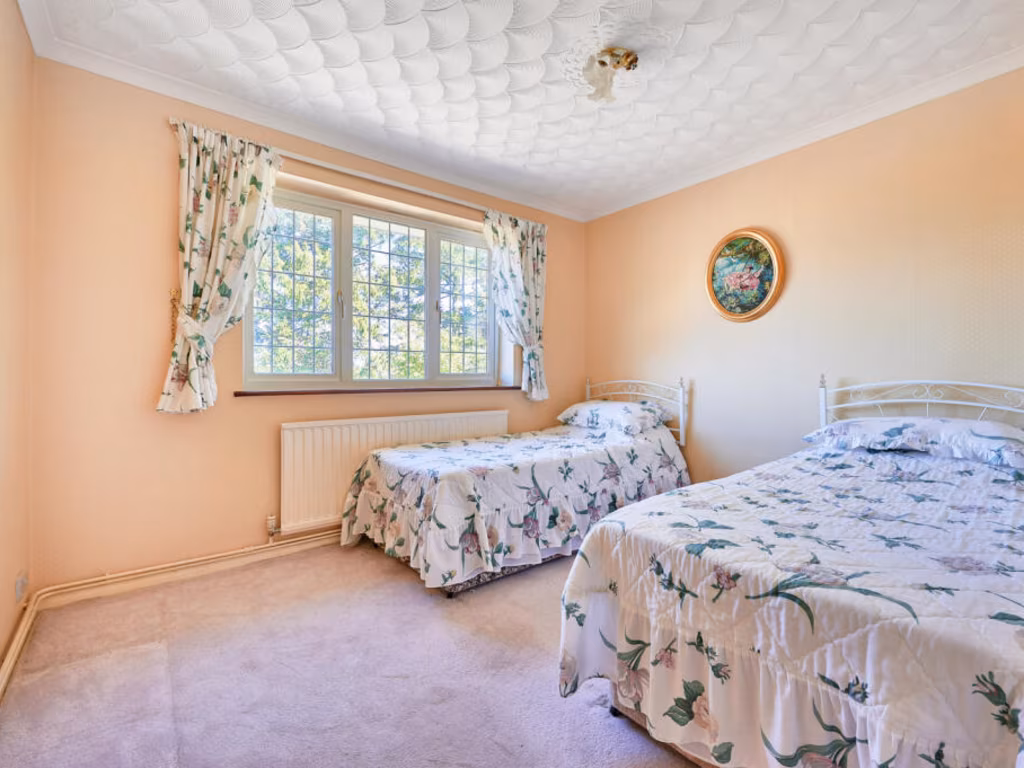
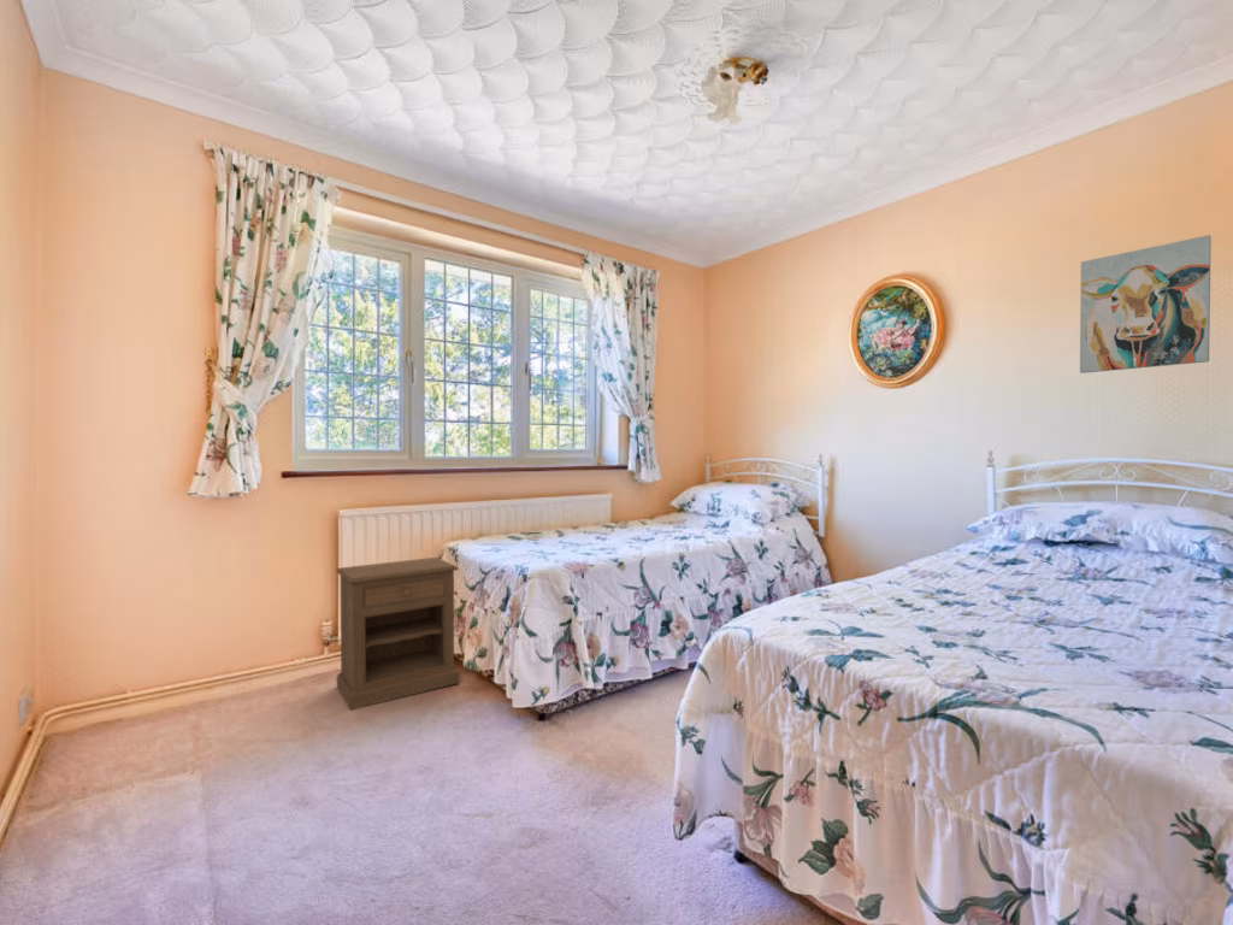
+ wall art [1079,234,1213,375]
+ nightstand [335,556,461,712]
